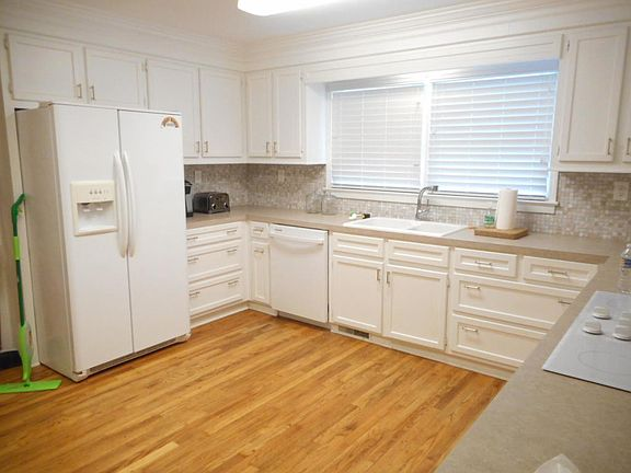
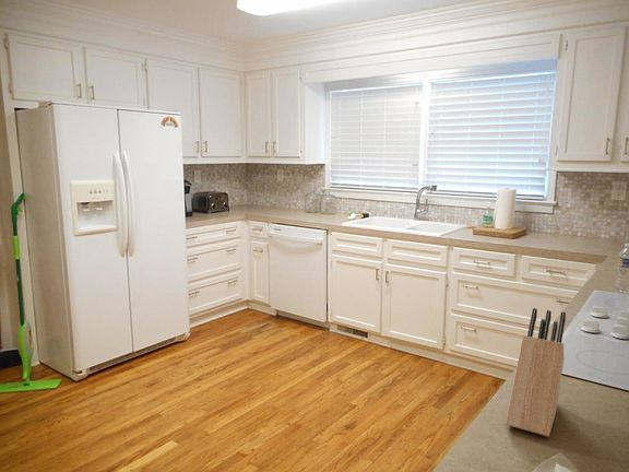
+ knife block [505,307,567,438]
